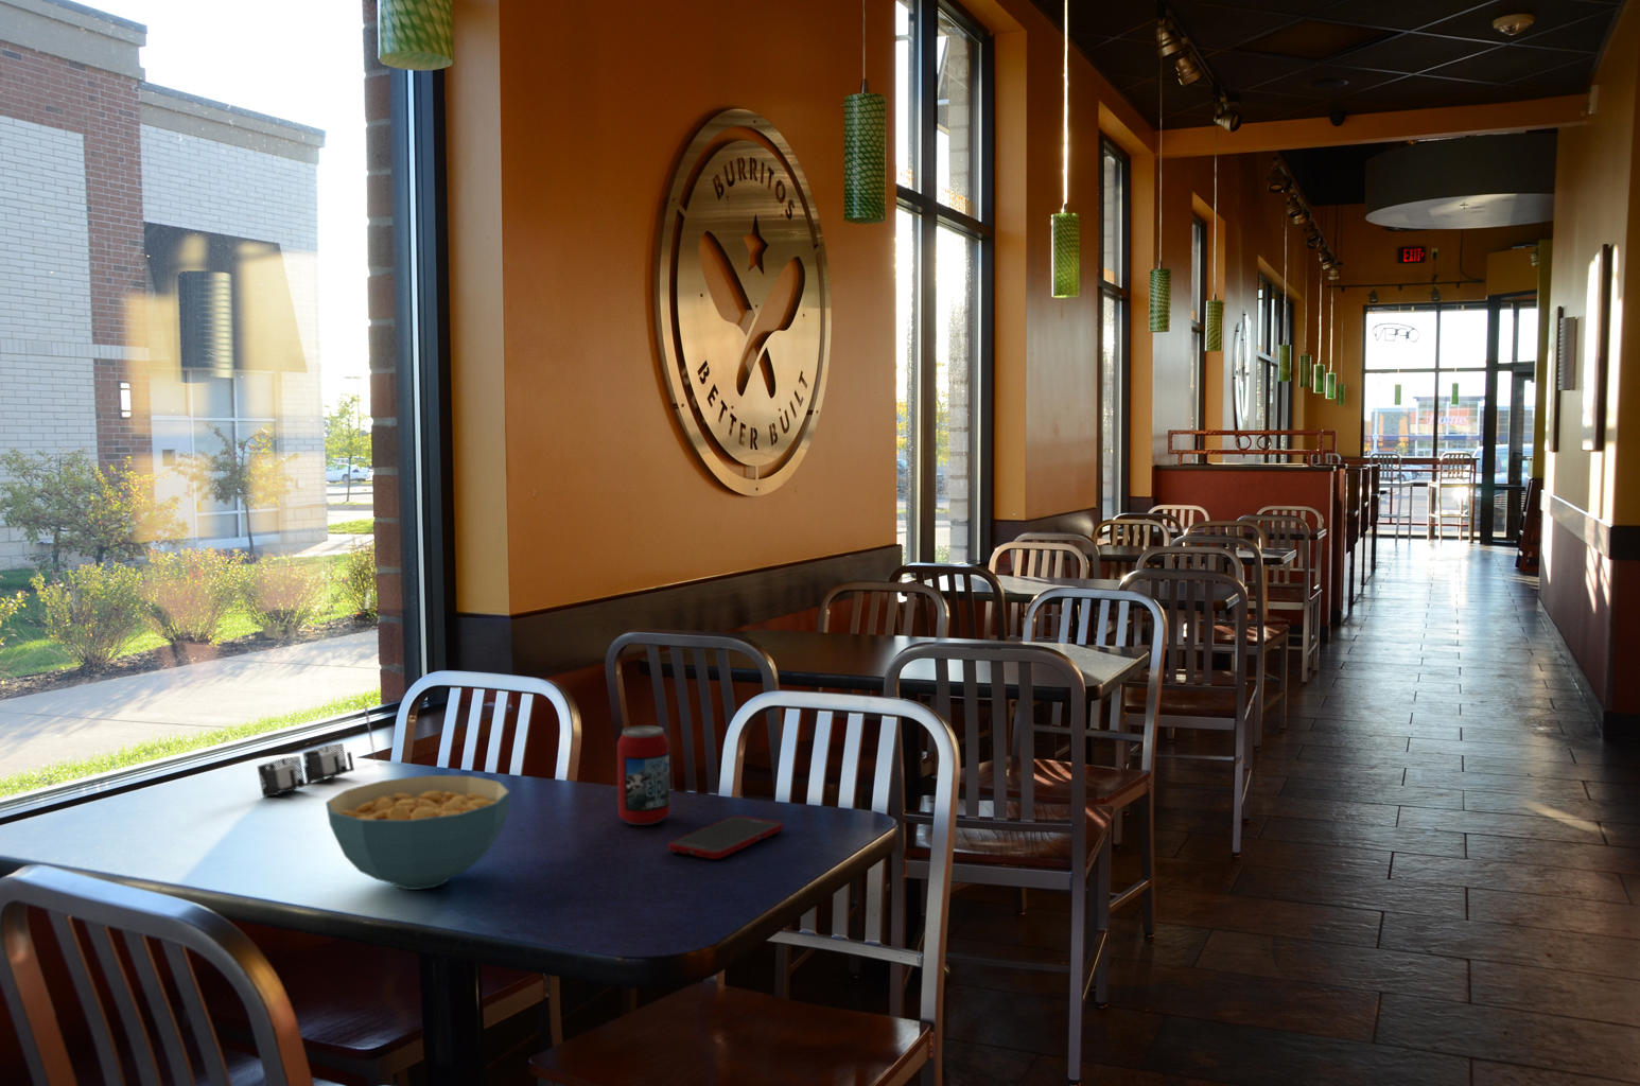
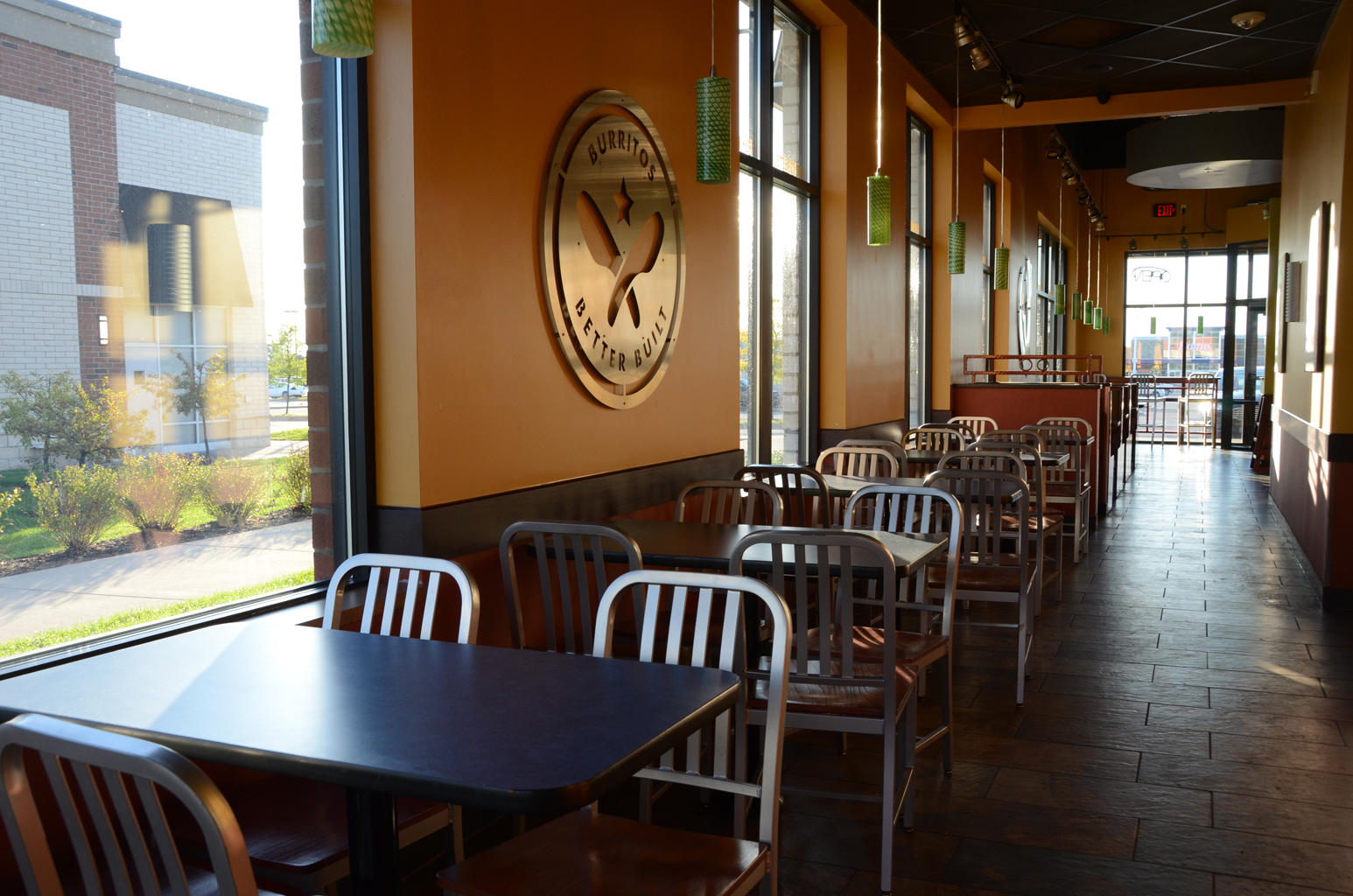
- napkin holder [257,696,378,798]
- beverage can [616,725,670,827]
- cell phone [667,814,784,861]
- cereal bowl [325,775,512,891]
